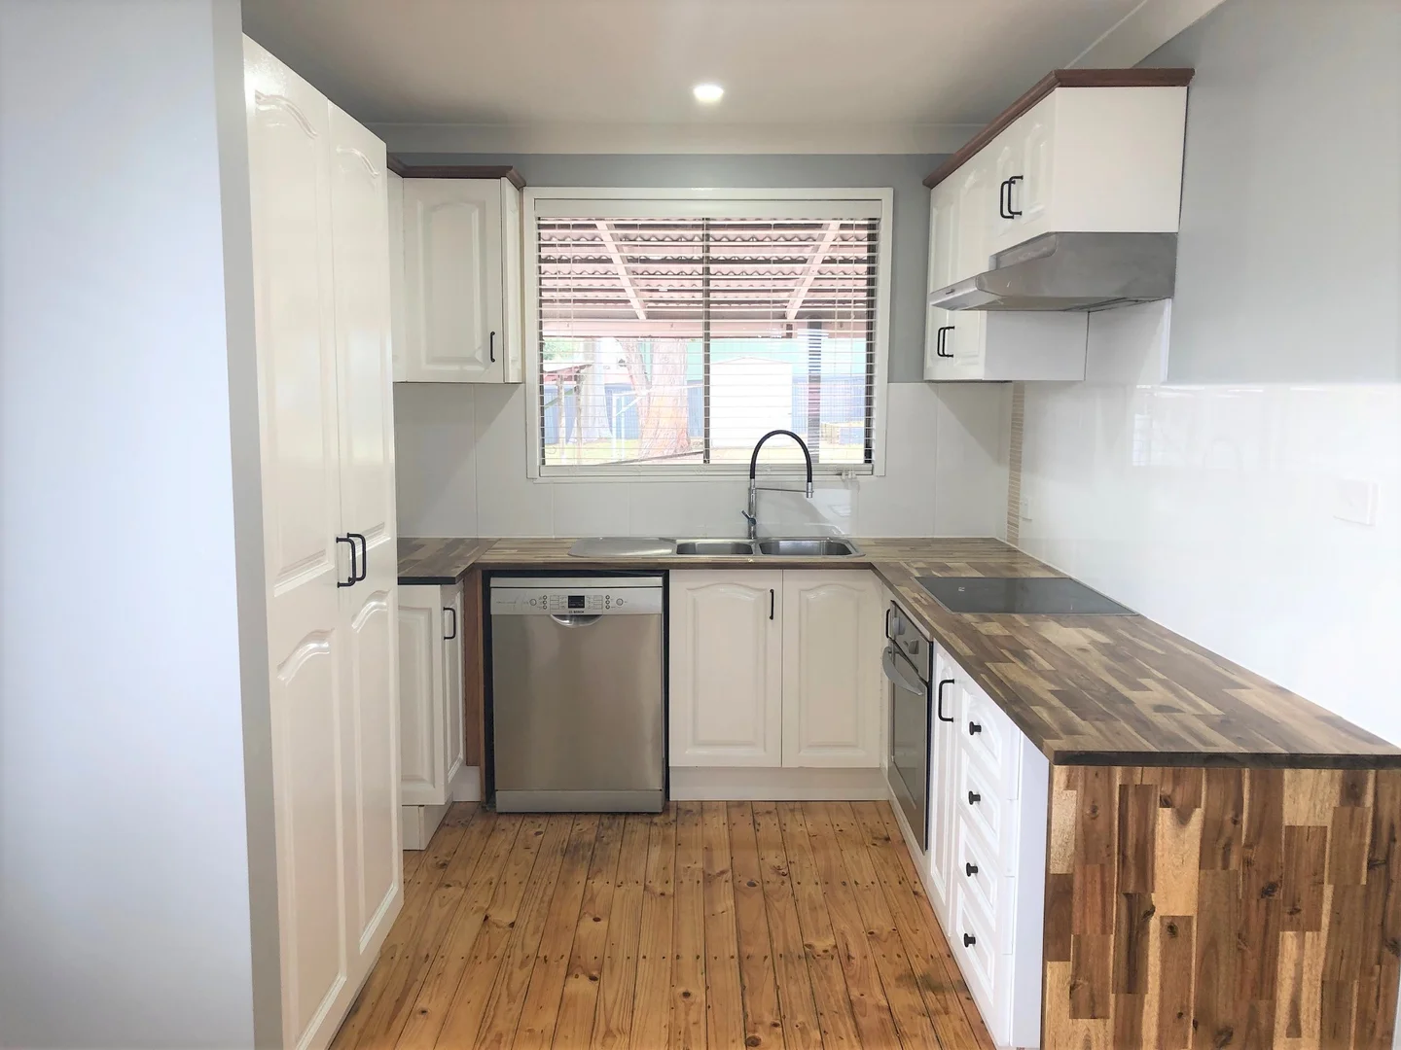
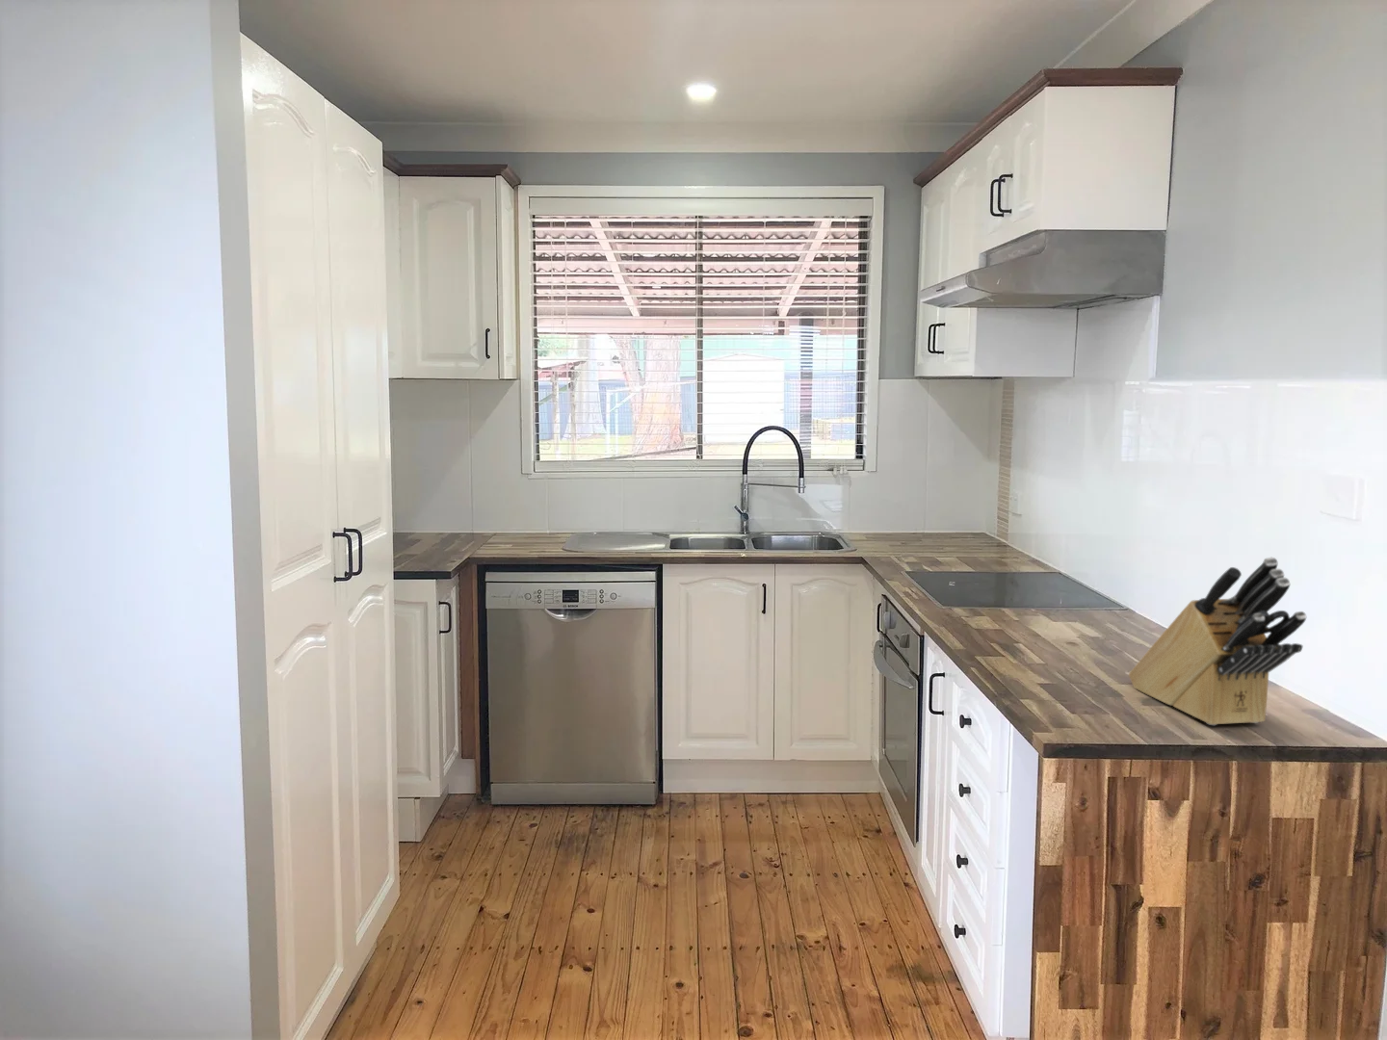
+ knife block [1128,556,1307,726]
